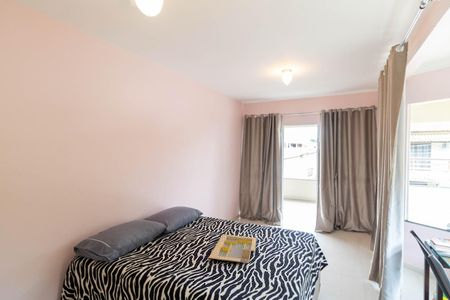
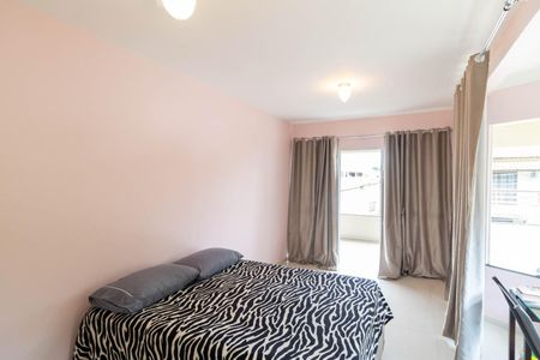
- serving tray [208,234,258,264]
